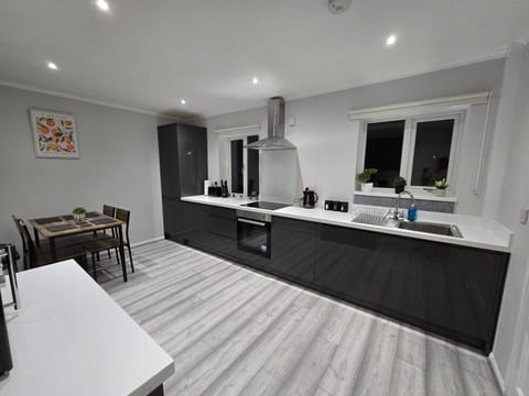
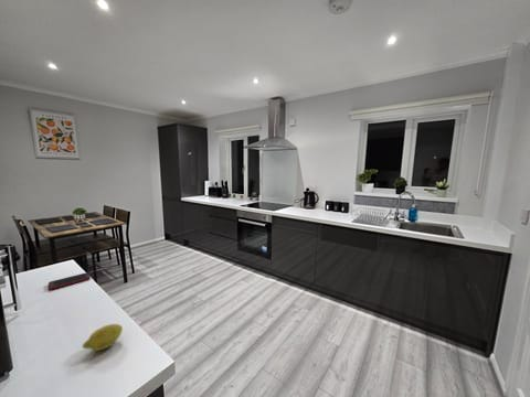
+ fruit [81,323,124,352]
+ cell phone [47,271,92,291]
